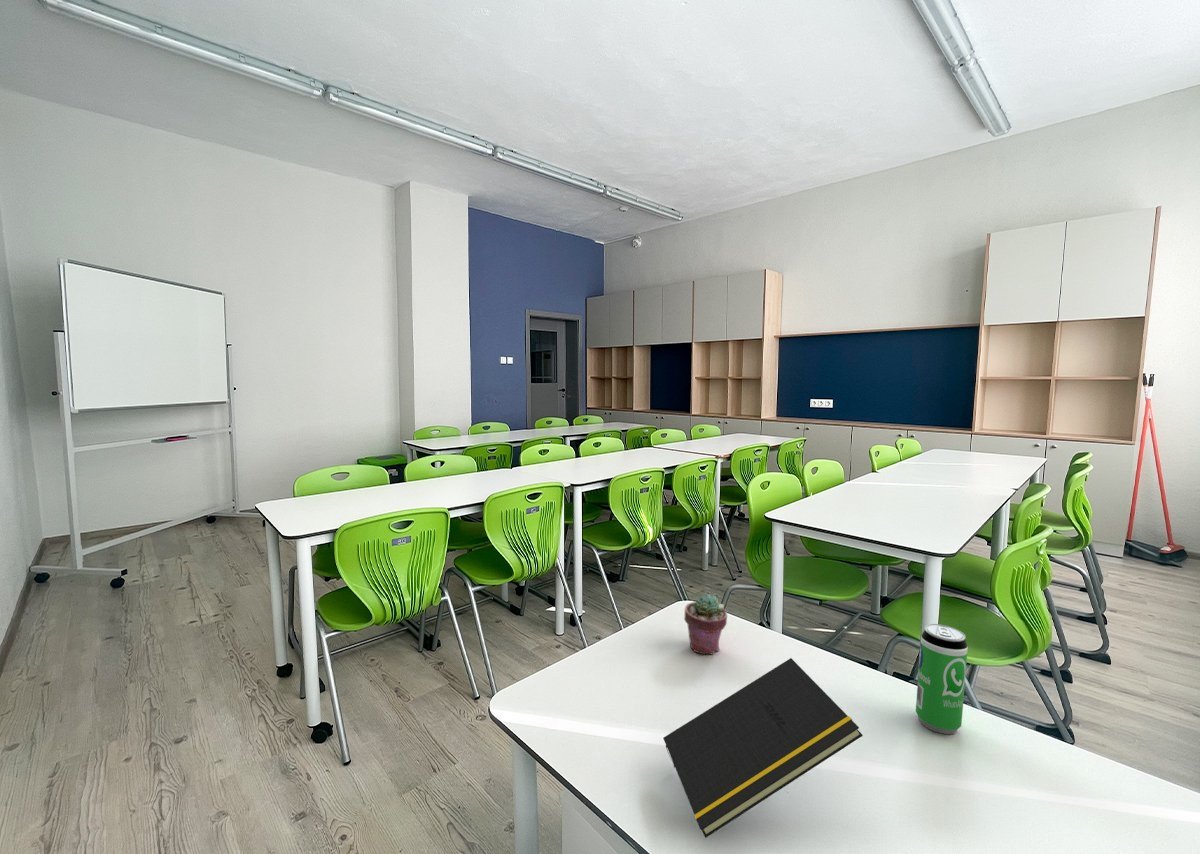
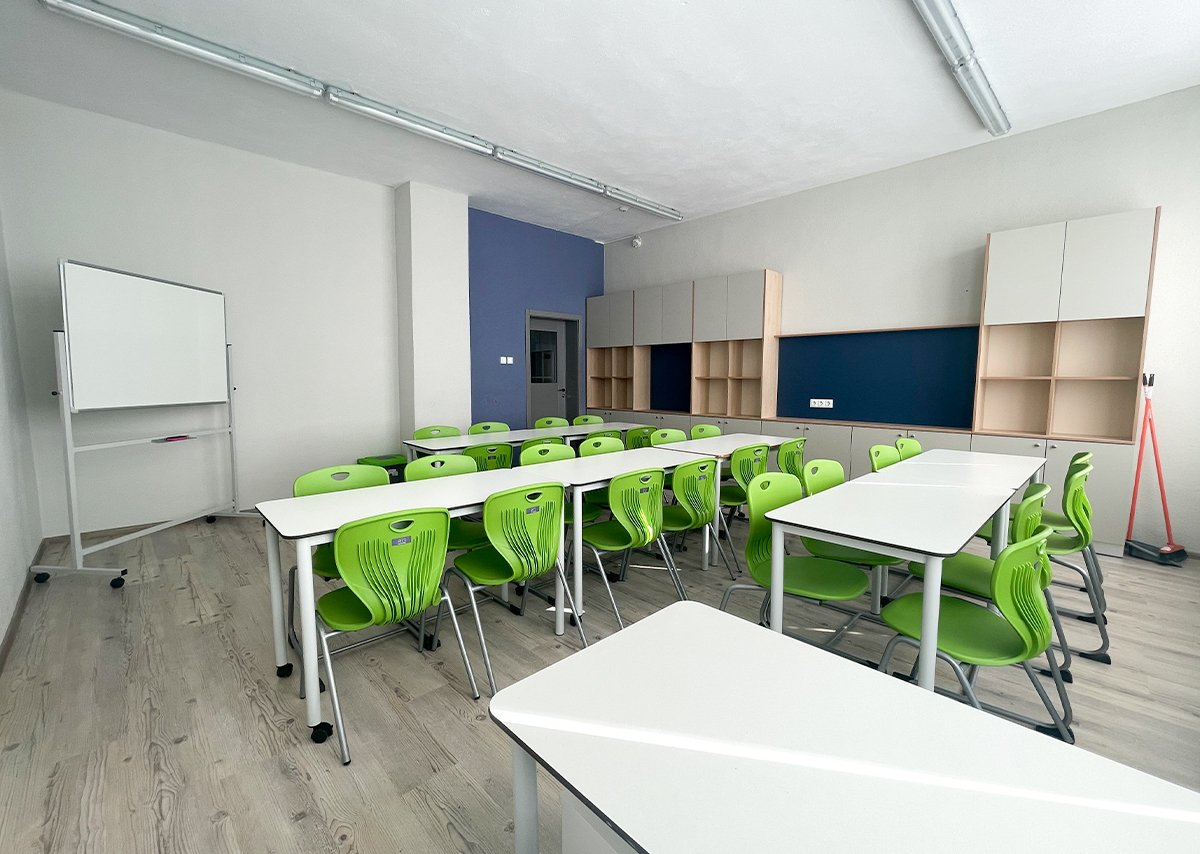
- potted succulent [683,593,728,655]
- beverage can [915,623,969,735]
- notepad [662,657,864,839]
